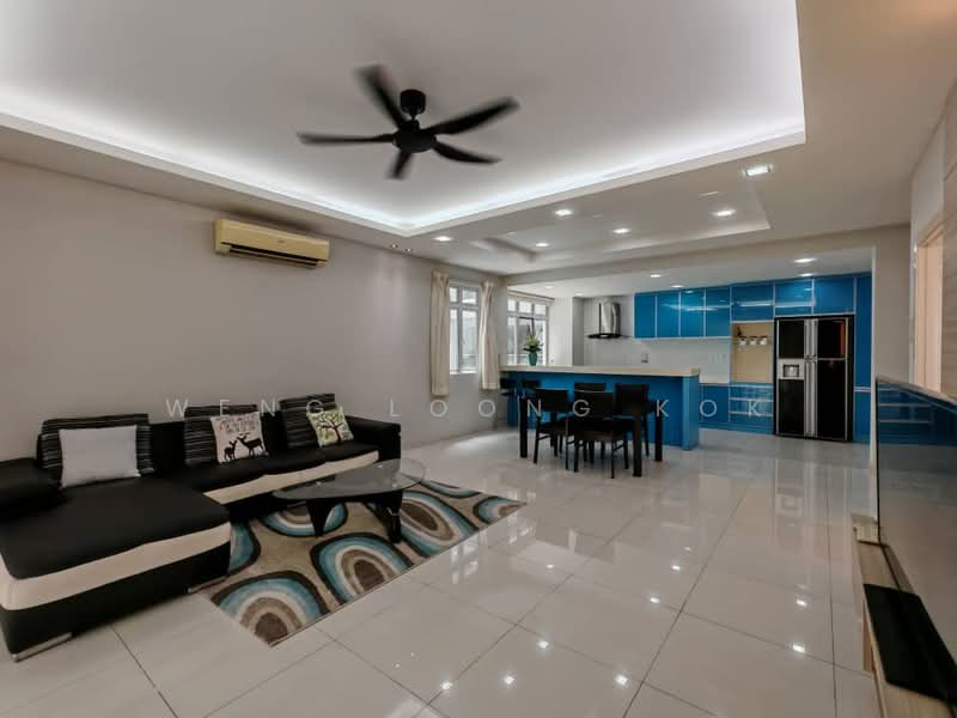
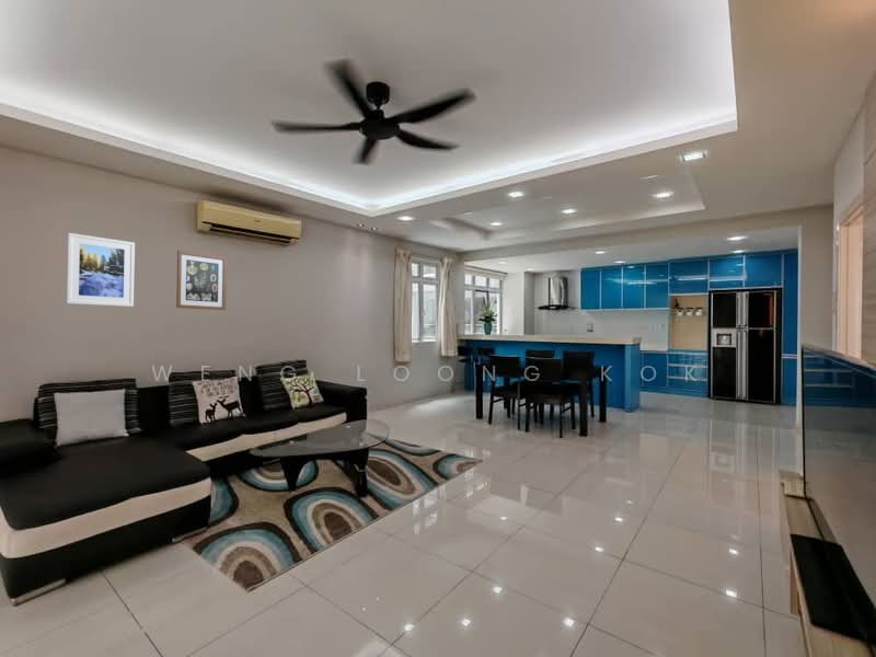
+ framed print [66,232,136,308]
+ wall art [175,250,228,311]
